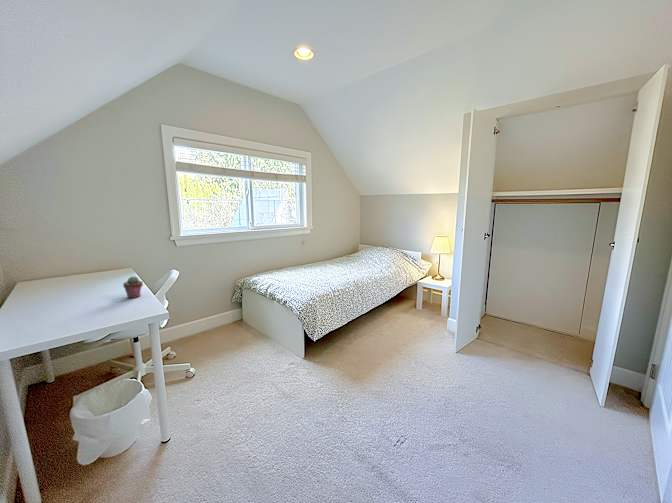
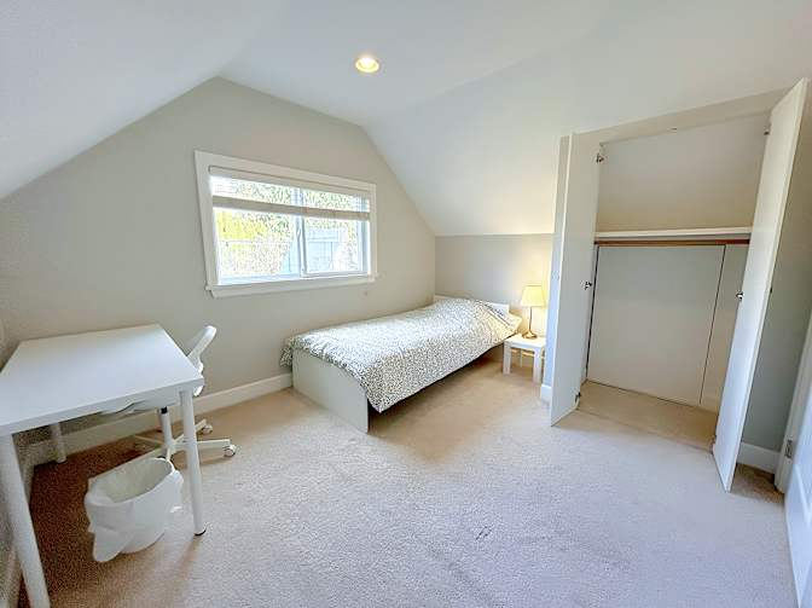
- potted succulent [122,275,144,299]
